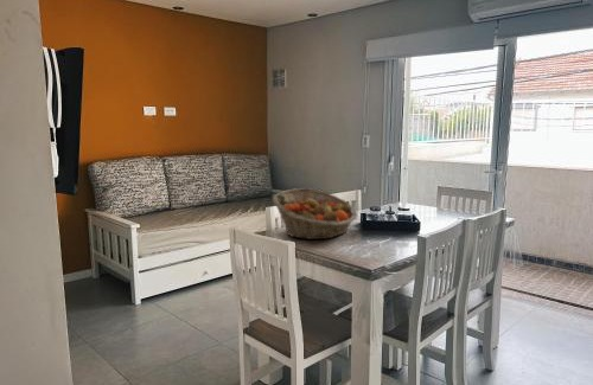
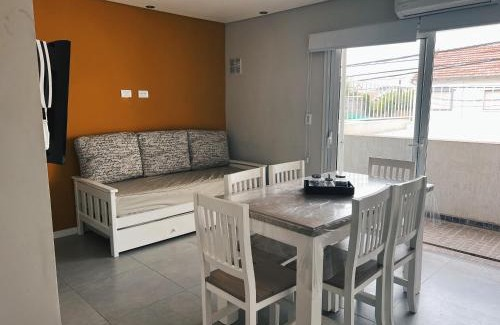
- fruit basket [272,187,358,240]
